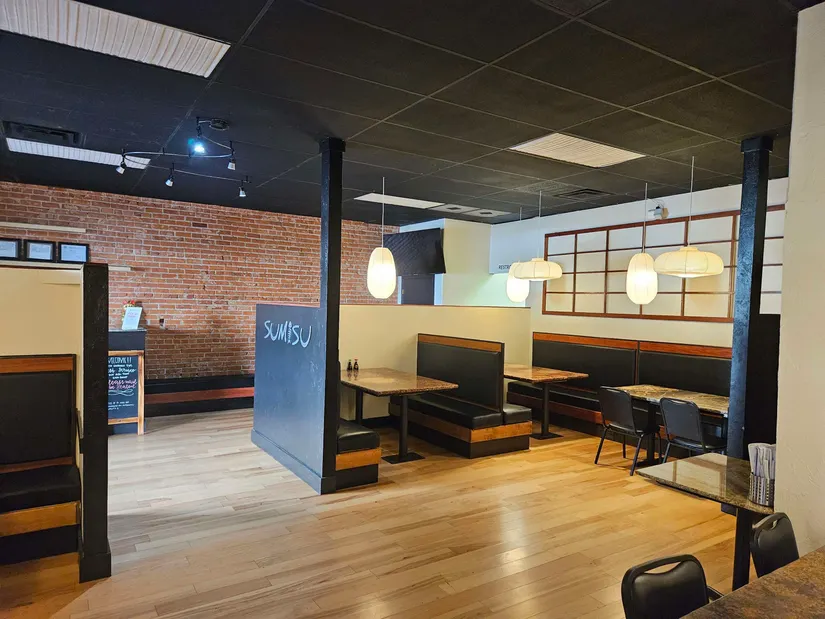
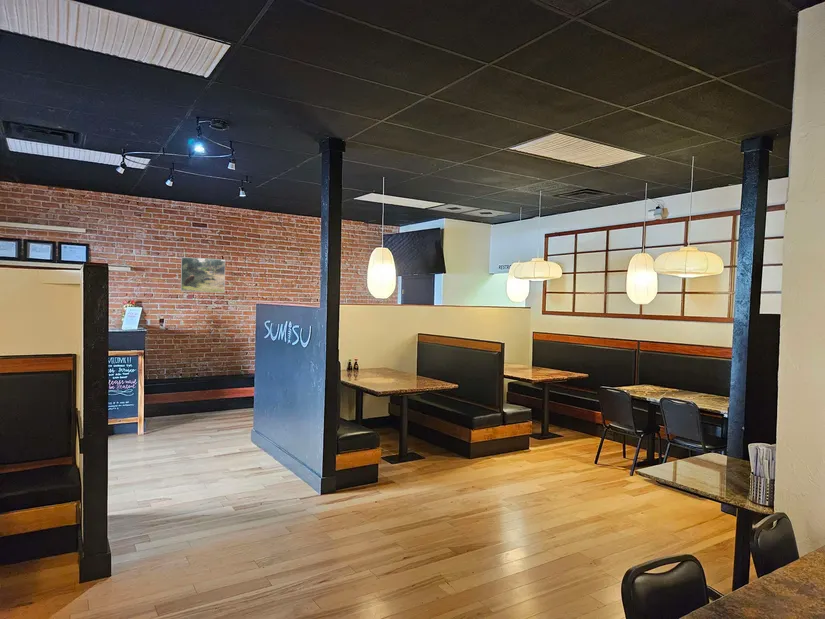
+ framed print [180,256,226,294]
